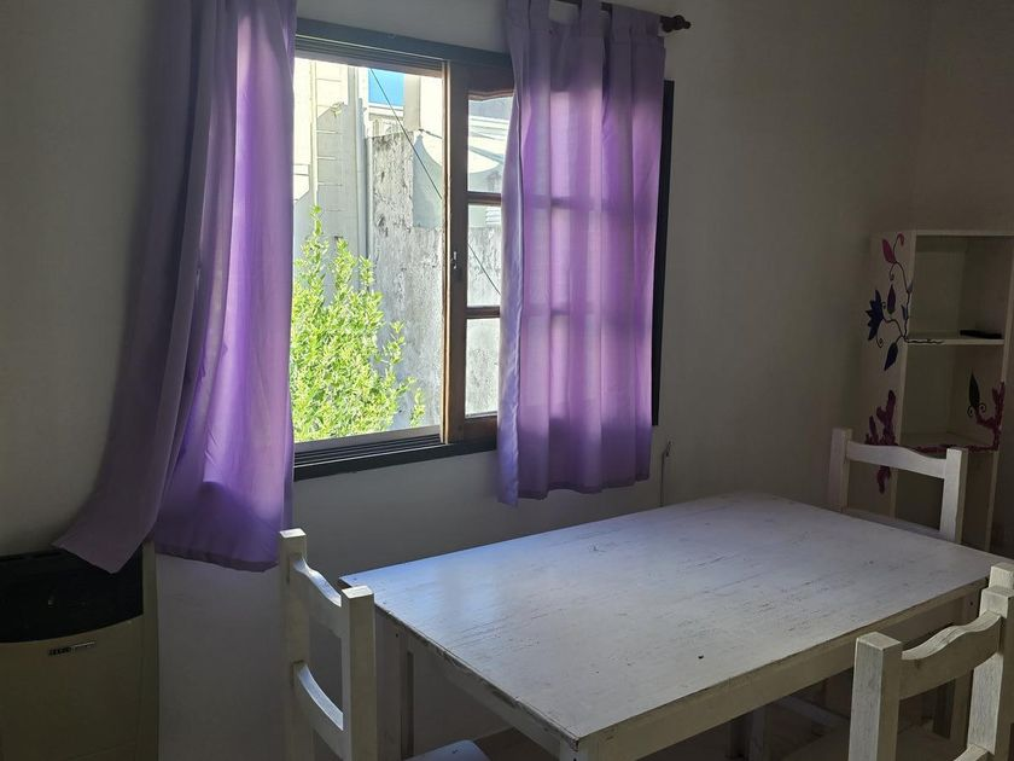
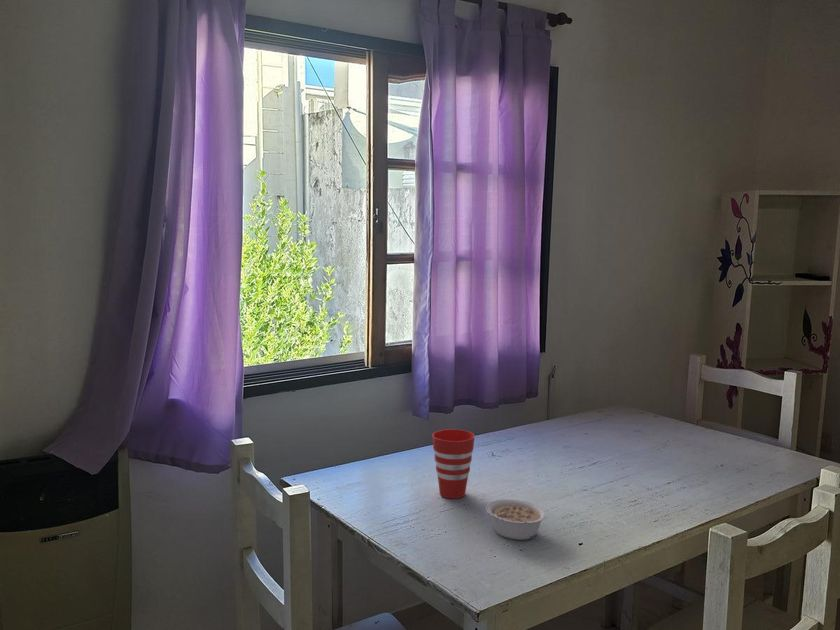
+ legume [485,499,548,541]
+ cup [431,428,476,499]
